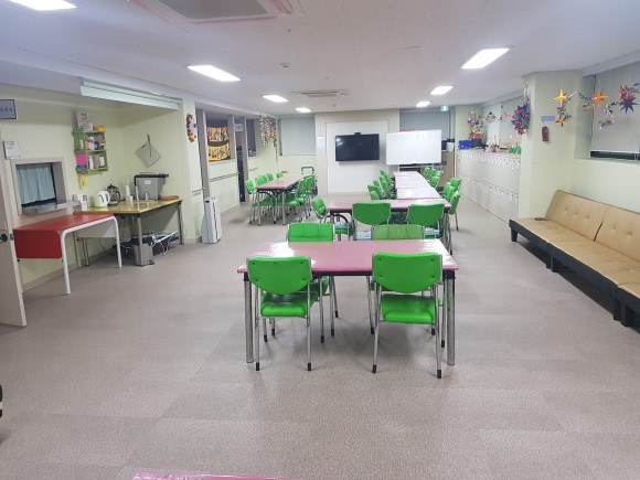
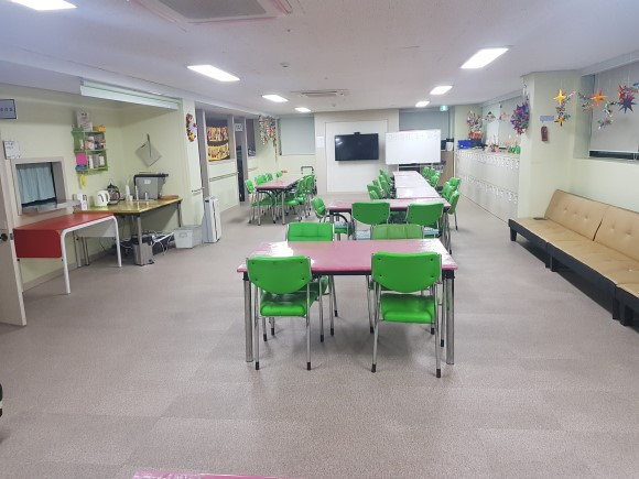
+ storage bin [172,224,203,249]
